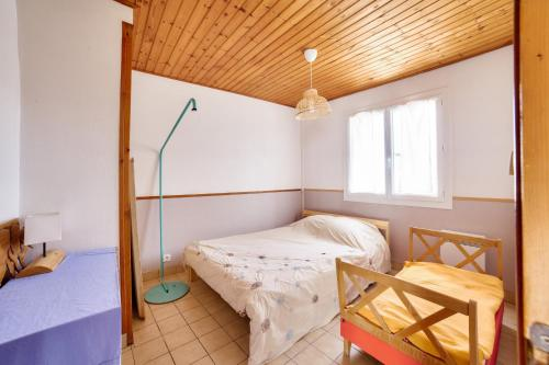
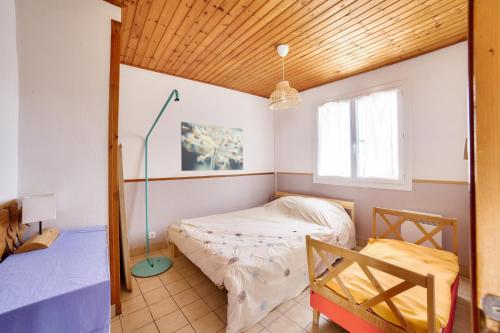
+ wall art [180,121,244,172]
